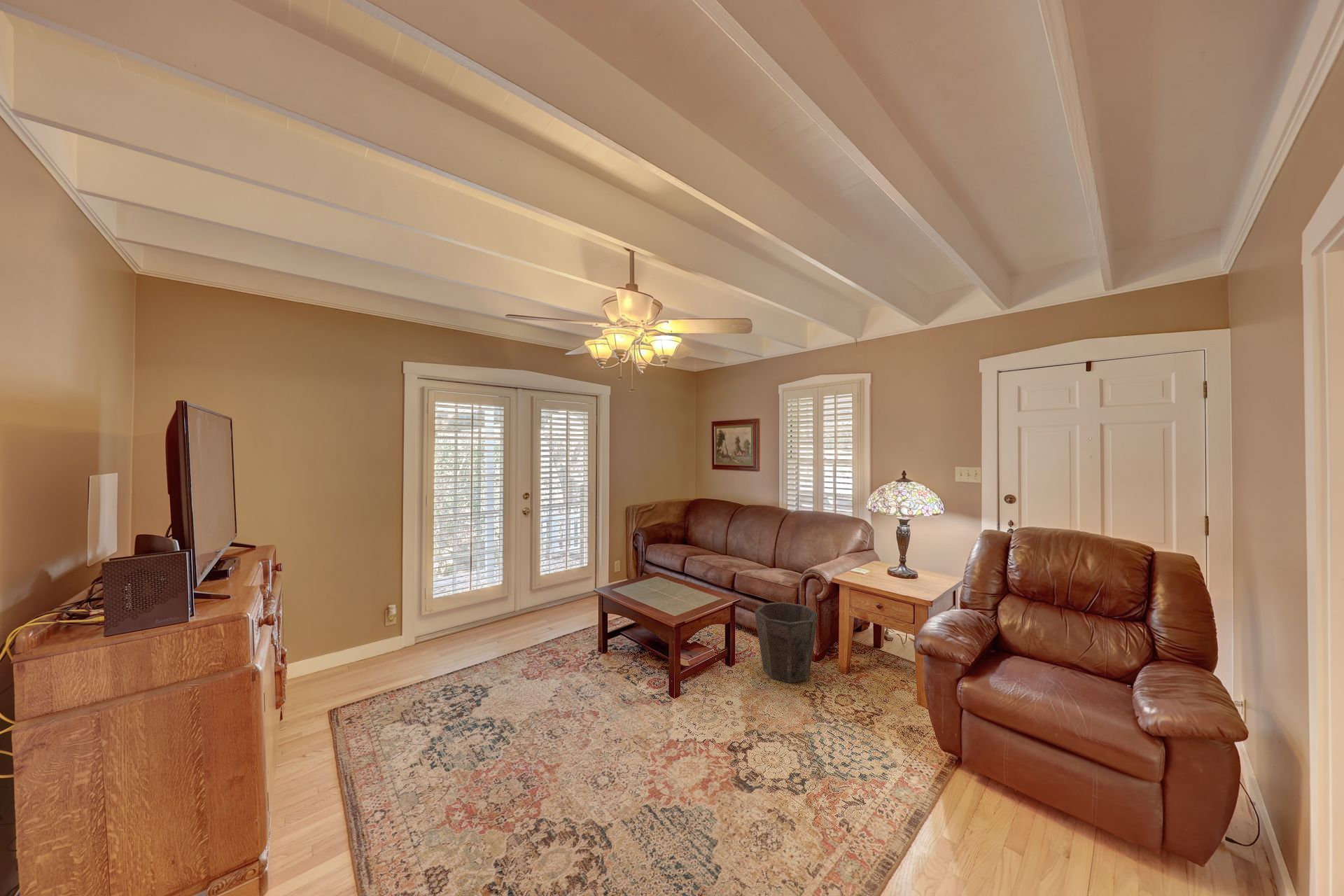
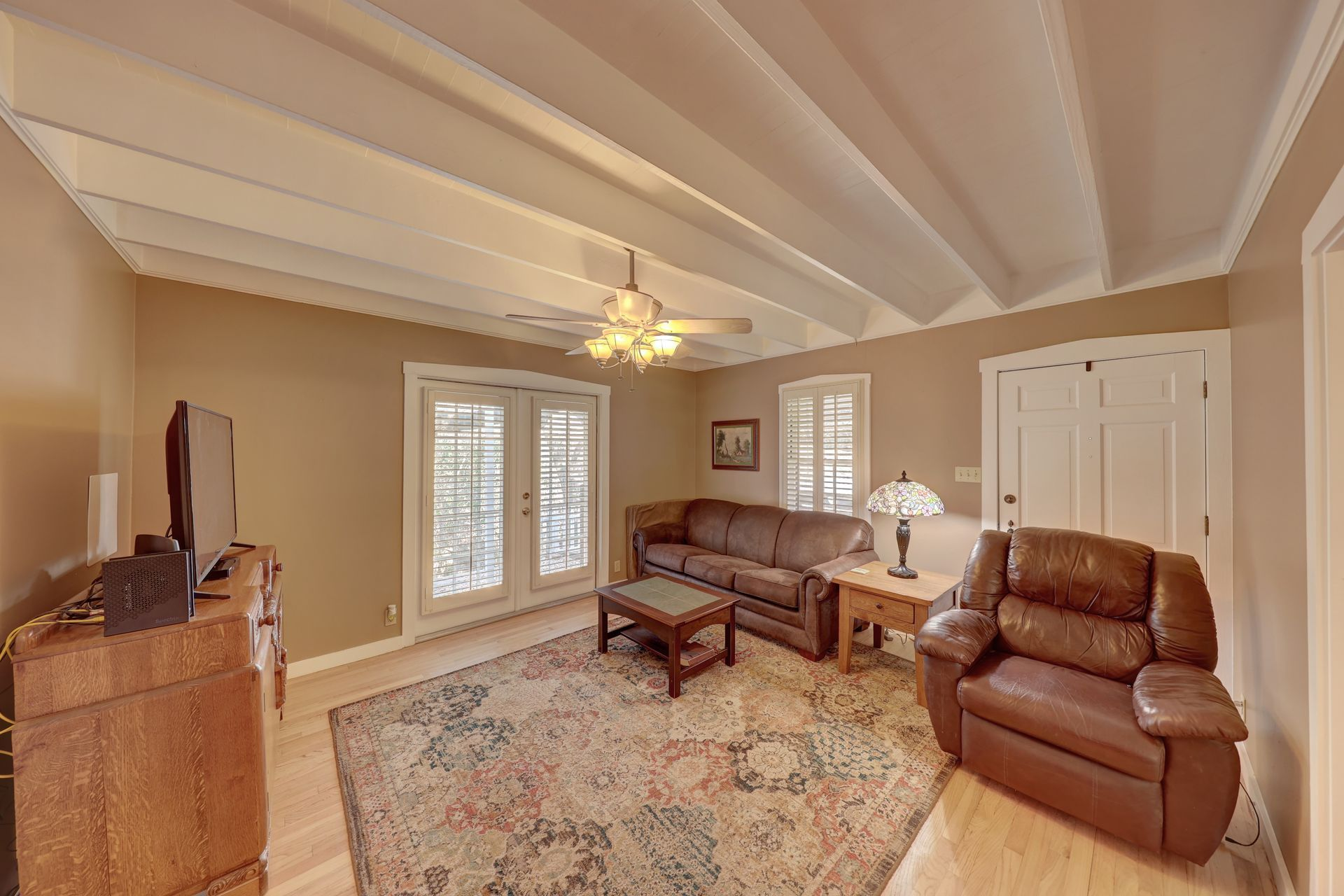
- waste bin [754,601,819,684]
